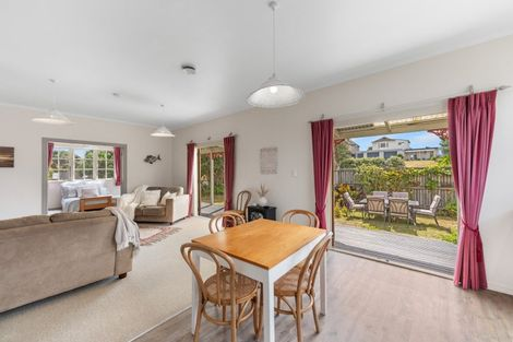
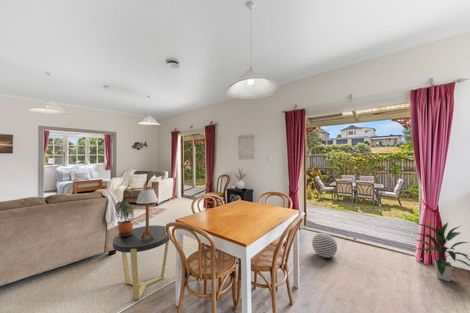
+ table lamp [135,187,159,240]
+ decorative ball [311,232,338,259]
+ indoor plant [413,221,470,283]
+ side table [112,224,171,301]
+ potted plant [114,200,135,236]
